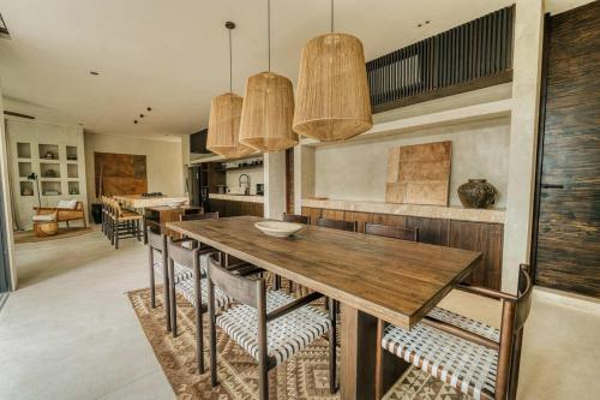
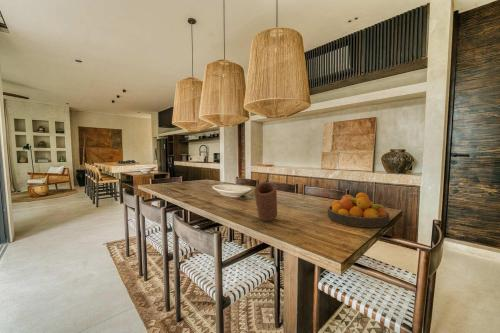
+ vase [254,181,278,222]
+ fruit bowl [327,192,390,228]
